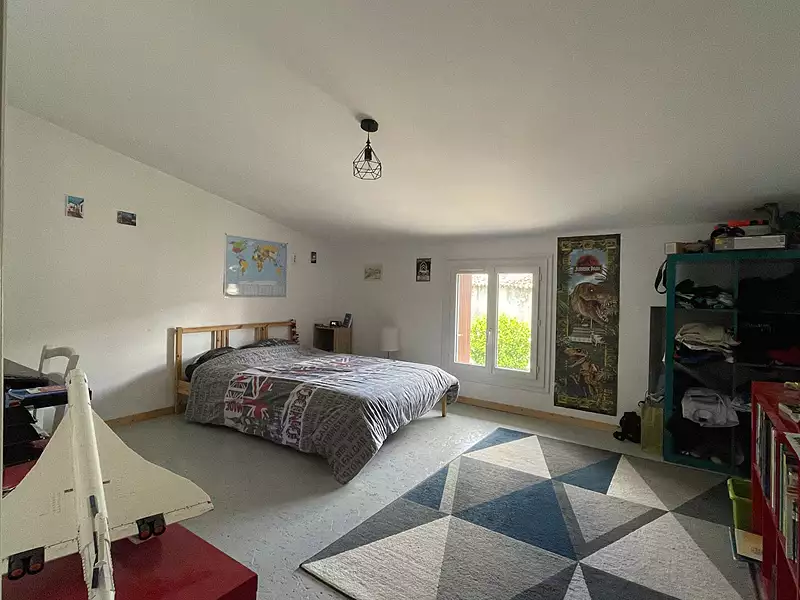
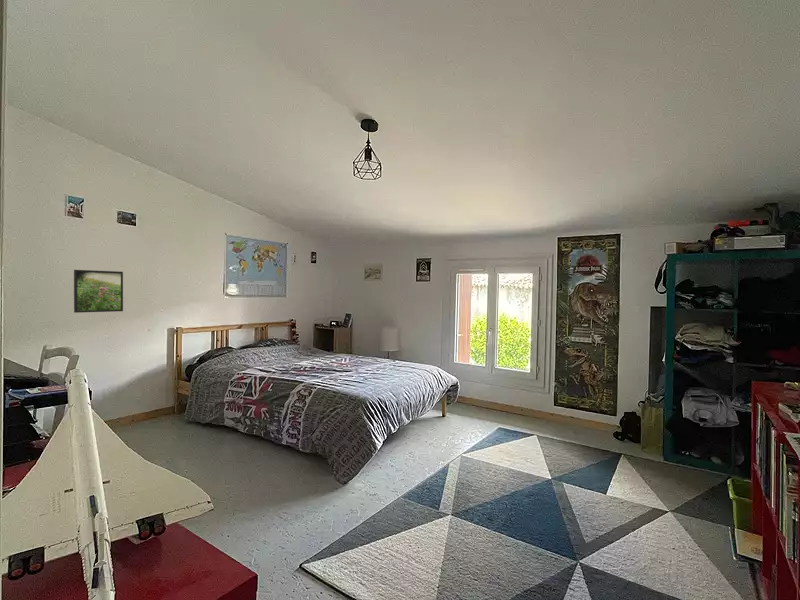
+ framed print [73,269,124,314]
